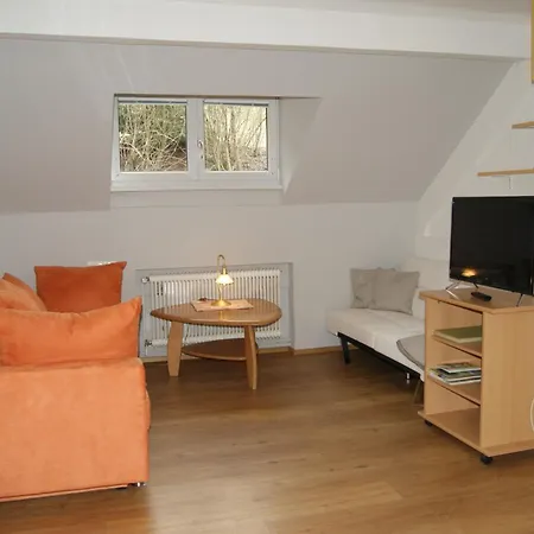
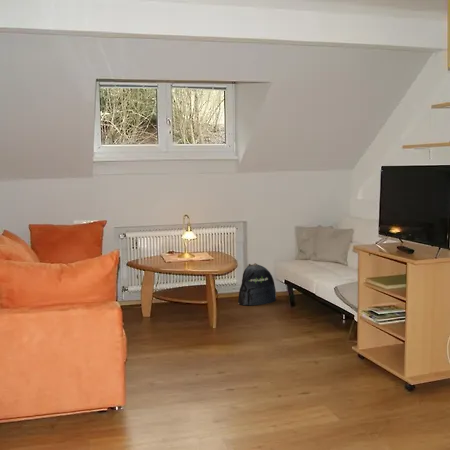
+ backpack [237,262,277,306]
